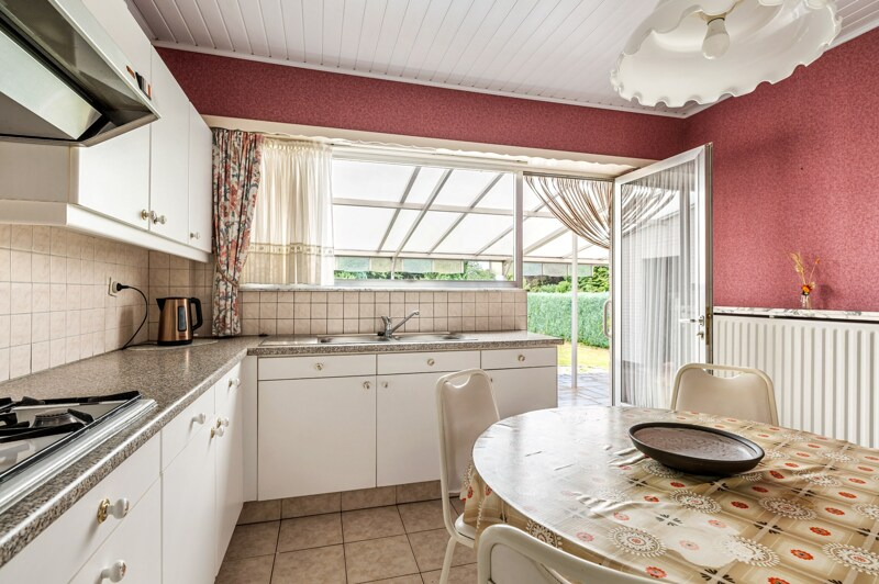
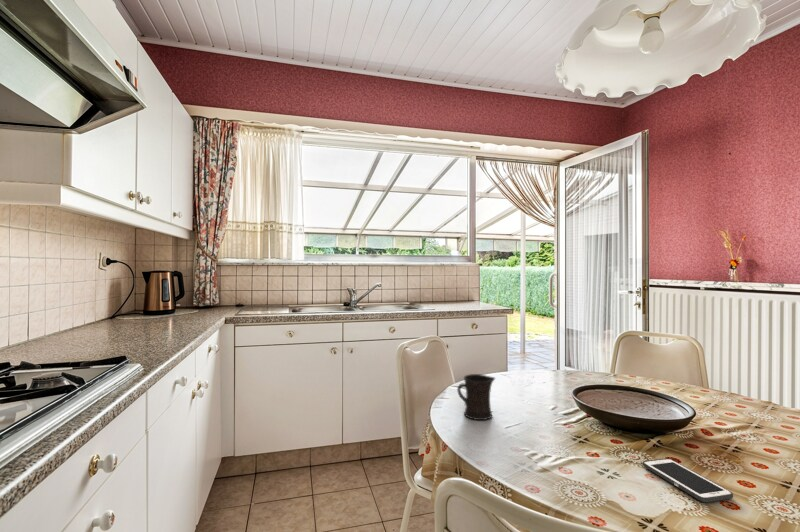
+ cell phone [642,457,734,503]
+ mug [456,373,496,421]
